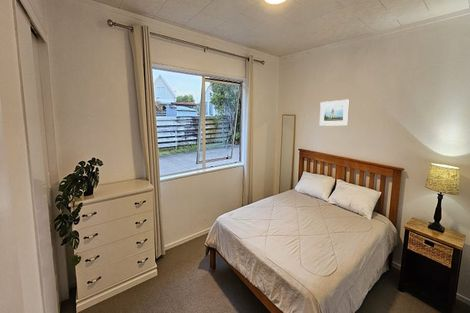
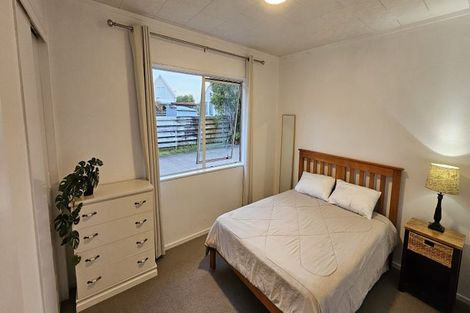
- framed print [319,98,350,127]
